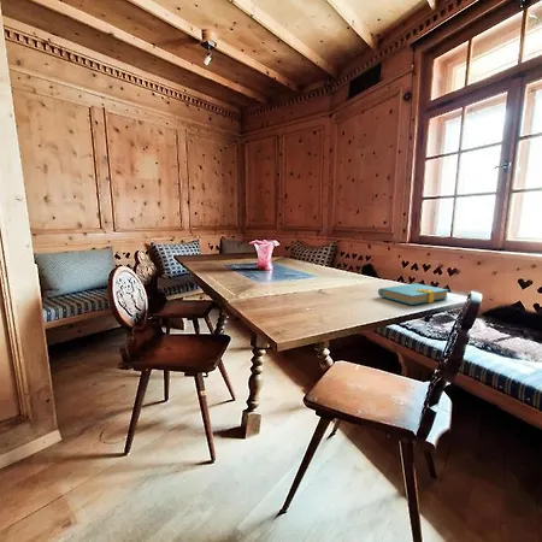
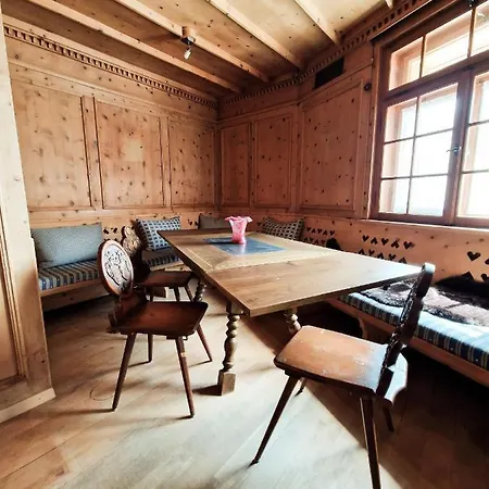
- book [377,282,449,306]
